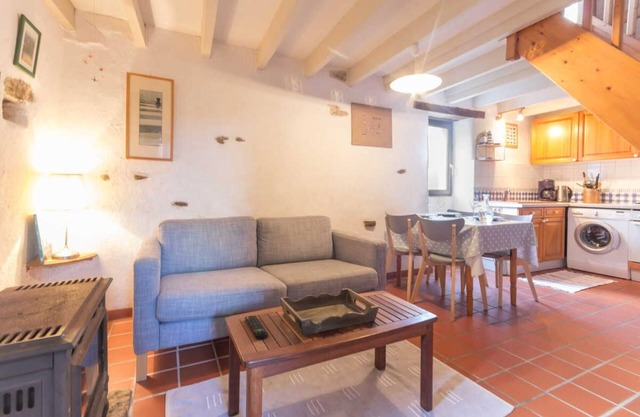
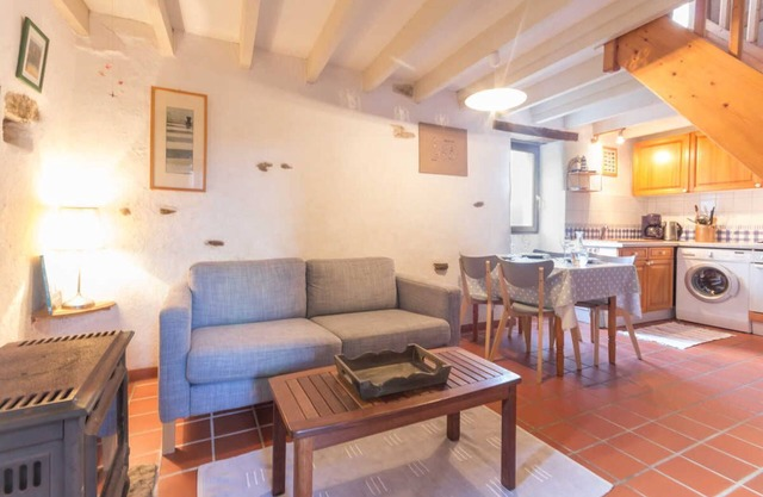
- remote control [244,315,269,340]
